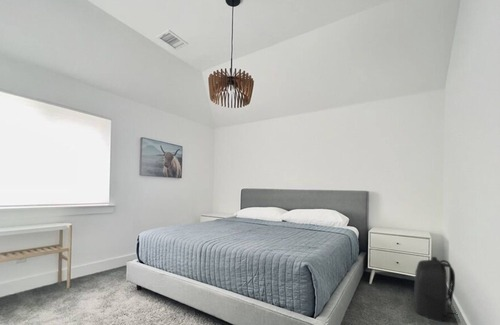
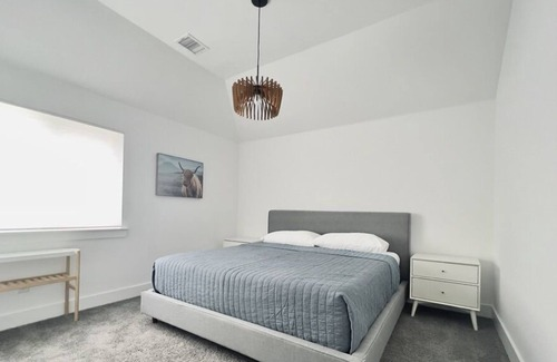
- backpack [413,256,457,323]
